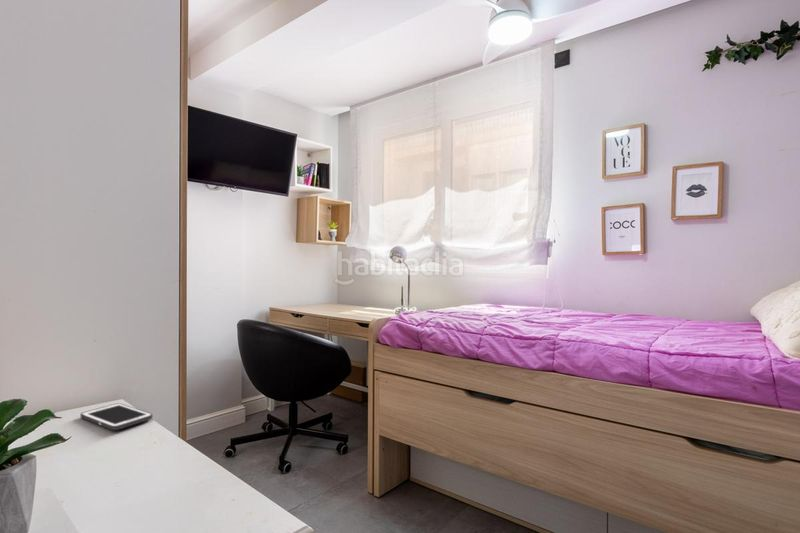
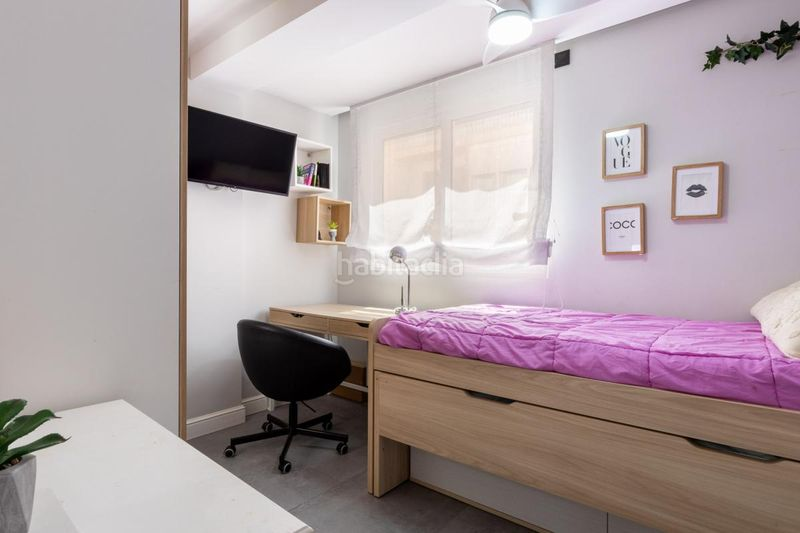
- cell phone [80,402,153,431]
